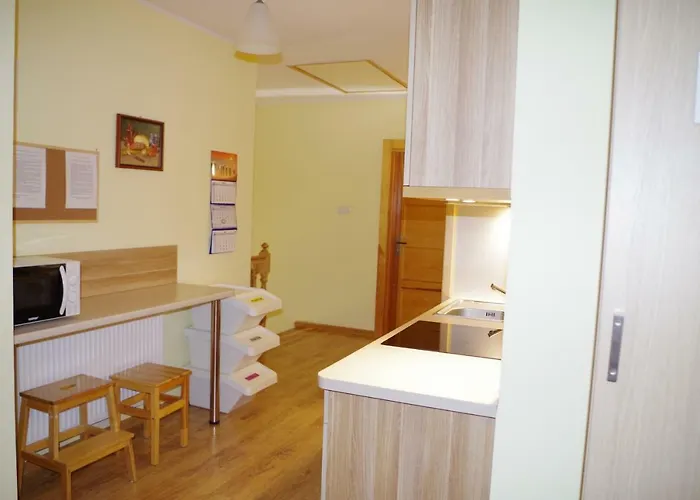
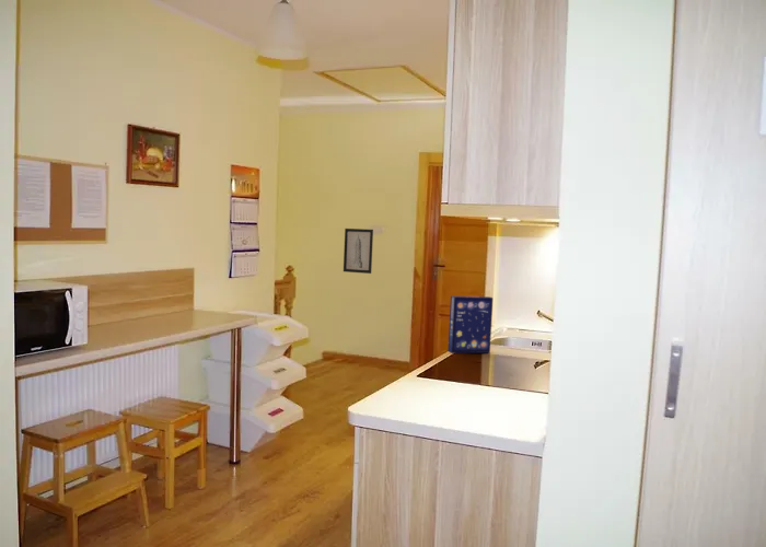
+ cereal box [446,295,494,354]
+ wall art [343,228,374,275]
